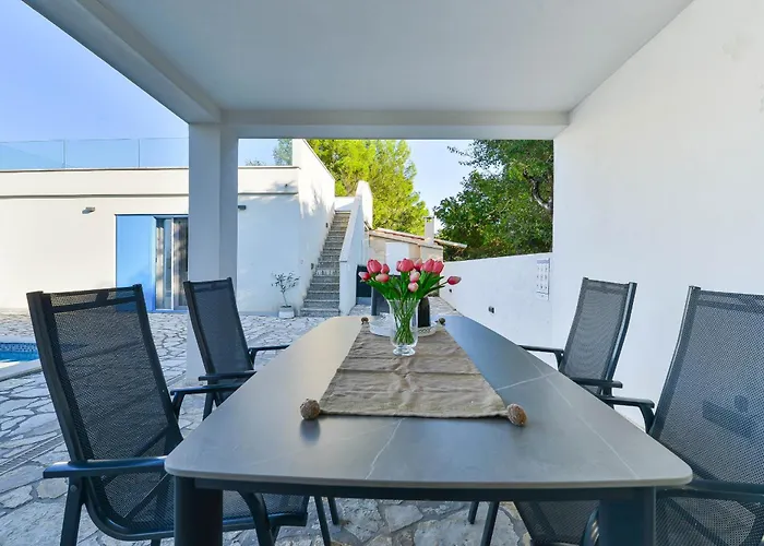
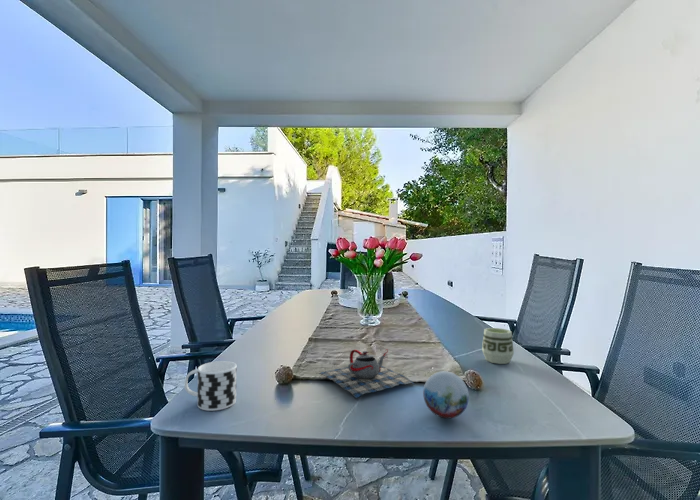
+ cup [481,327,515,365]
+ cup [183,360,237,412]
+ decorative orb [422,370,470,420]
+ teapot [318,348,415,399]
